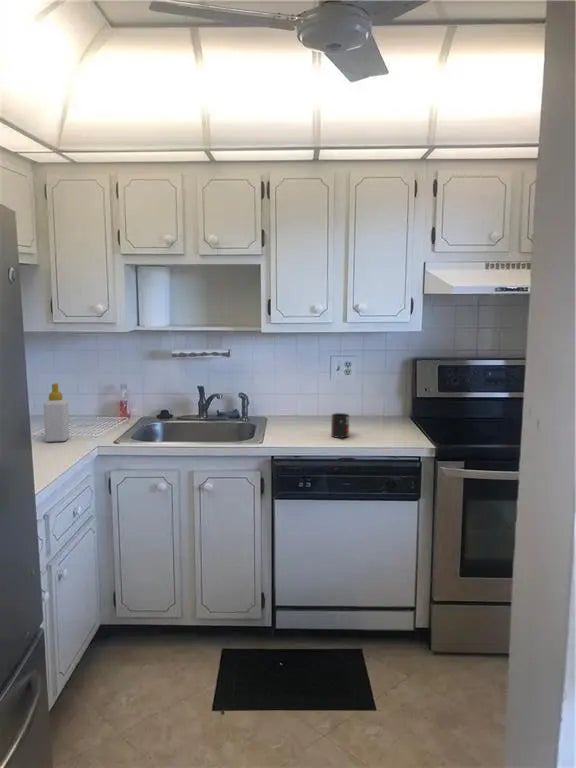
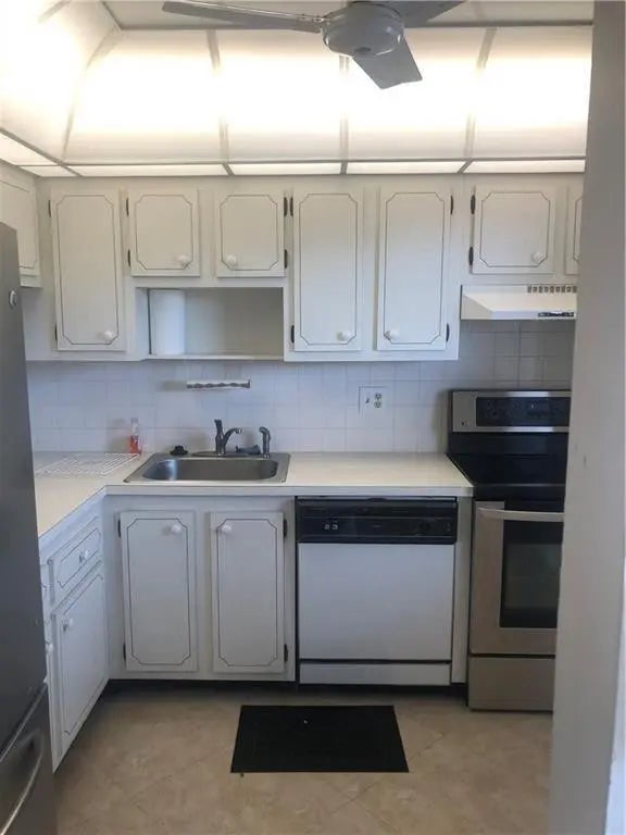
- mug [330,412,351,439]
- soap bottle [43,382,70,443]
